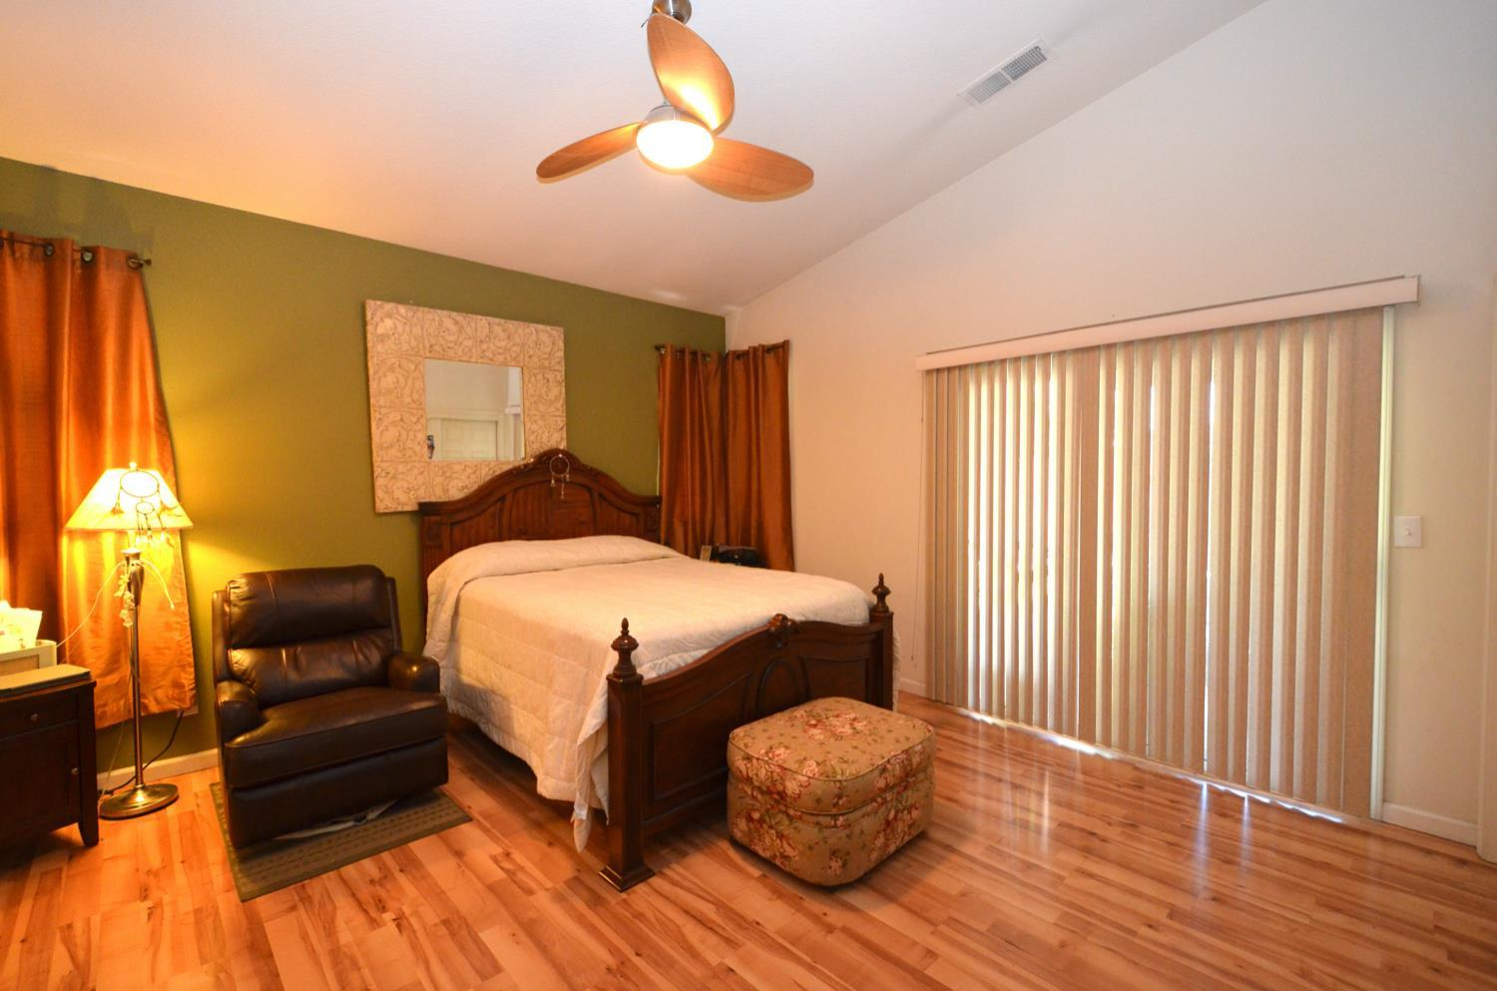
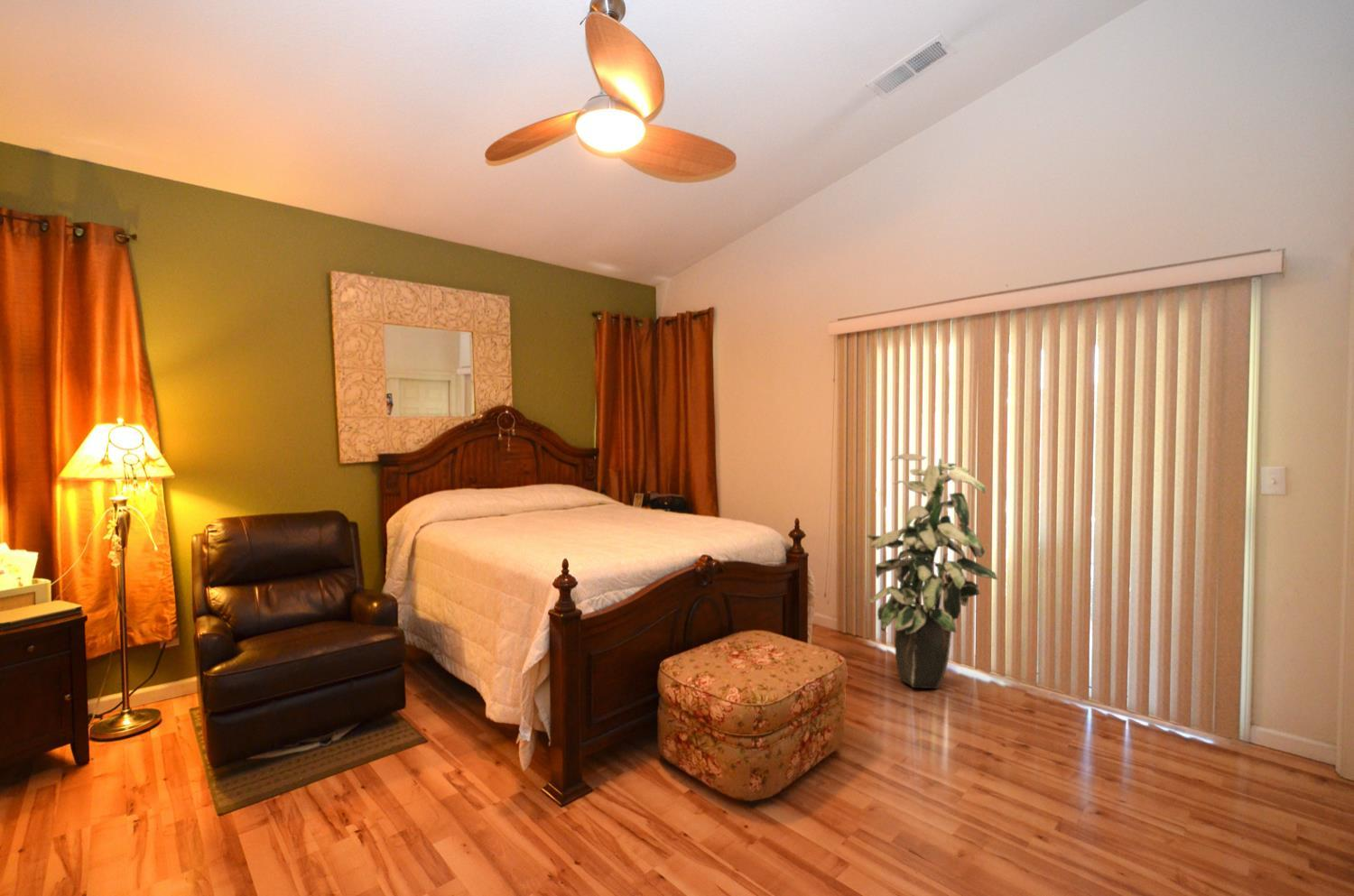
+ indoor plant [865,453,998,689]
